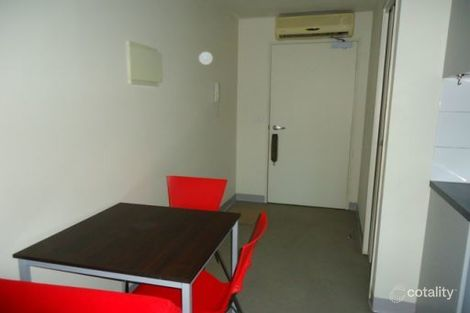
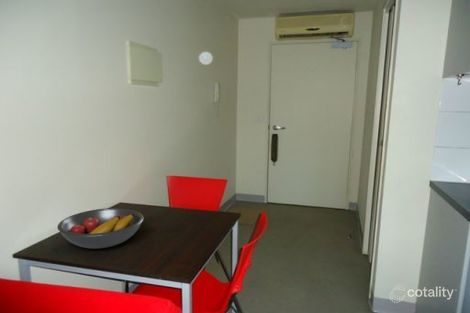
+ fruit bowl [57,207,145,250]
